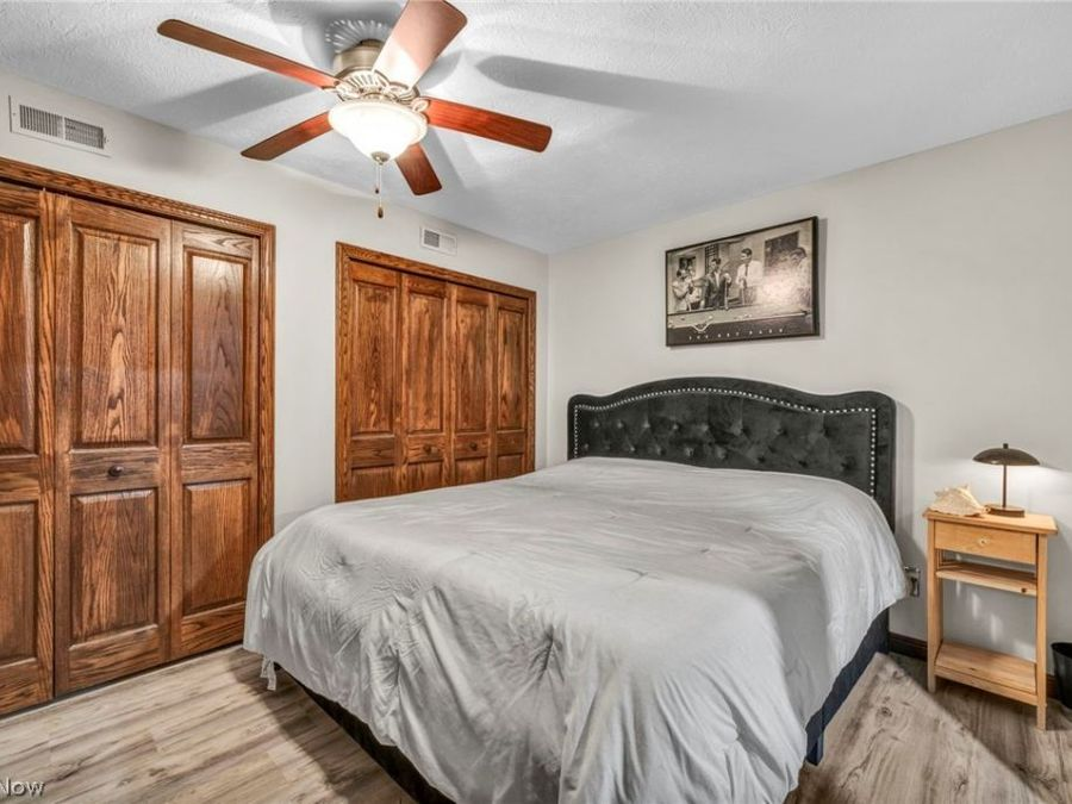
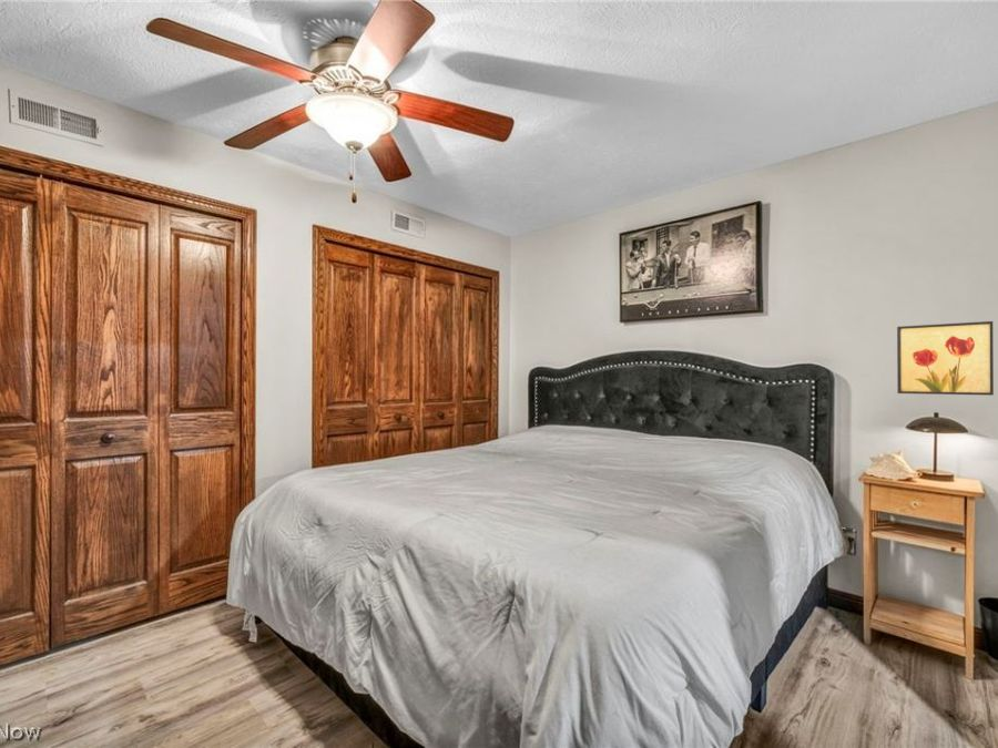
+ wall art [896,320,995,397]
